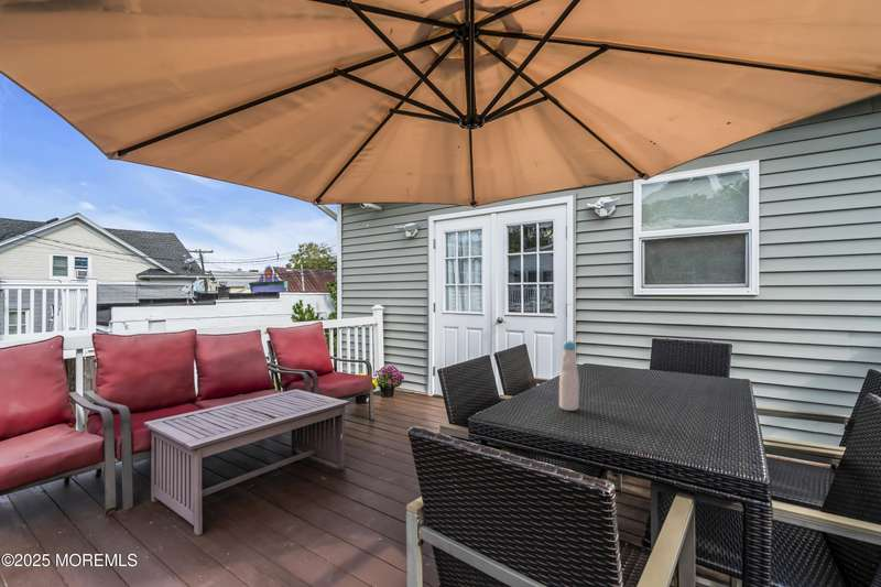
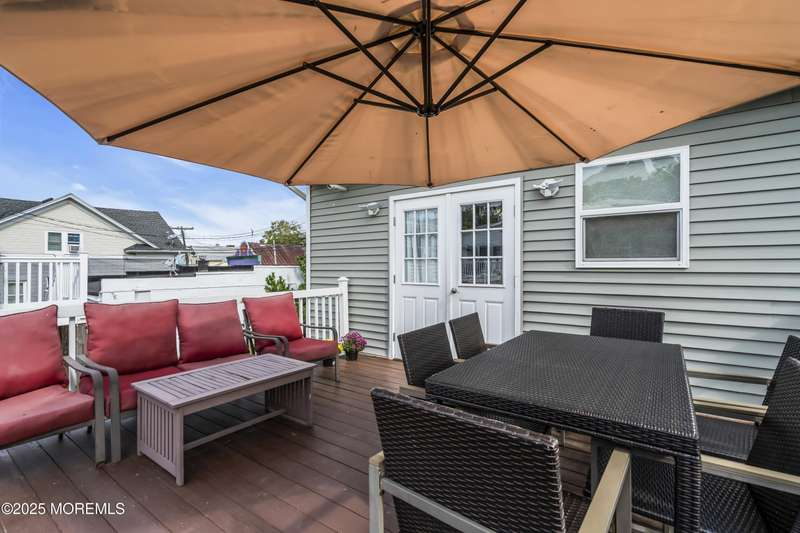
- bottle [558,339,580,412]
